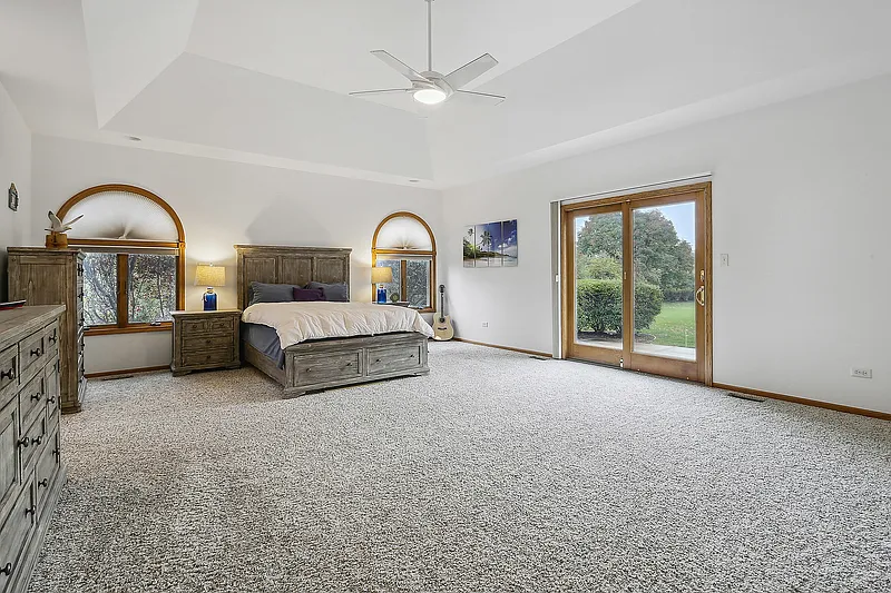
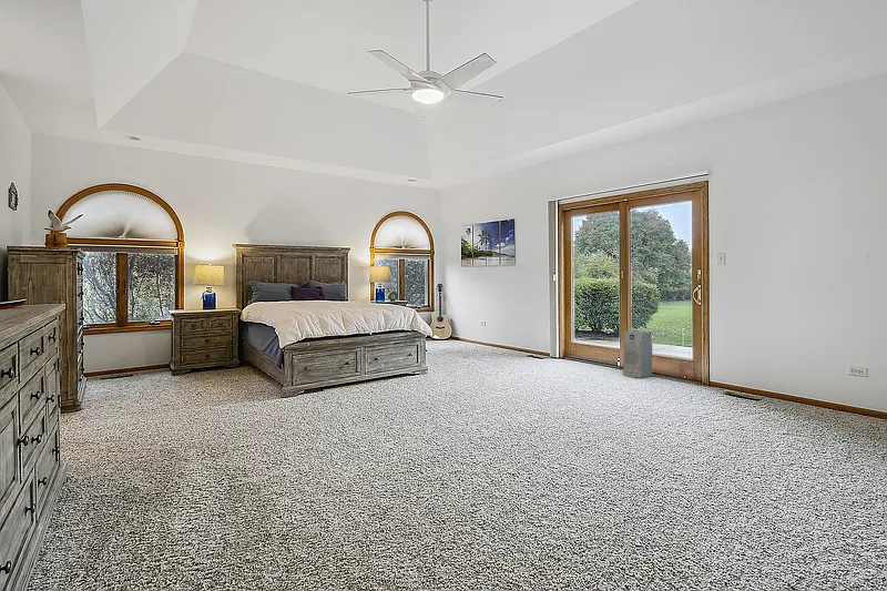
+ air purifier [622,330,653,379]
